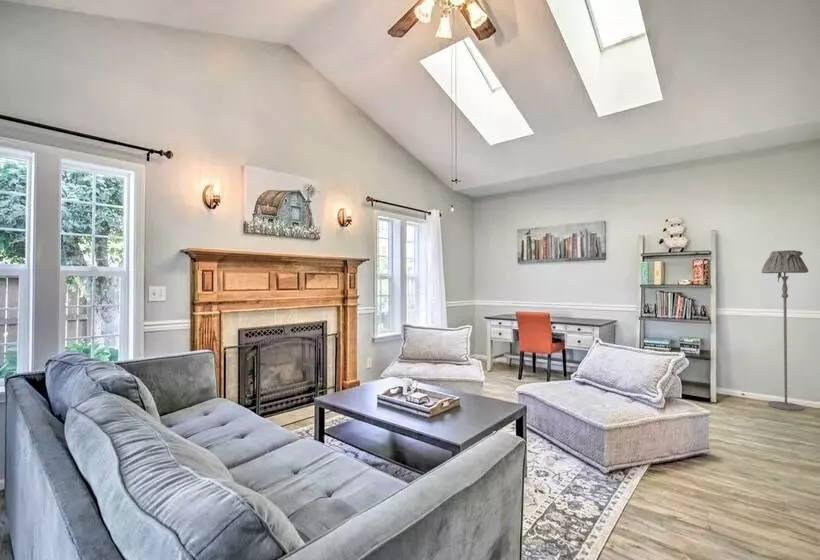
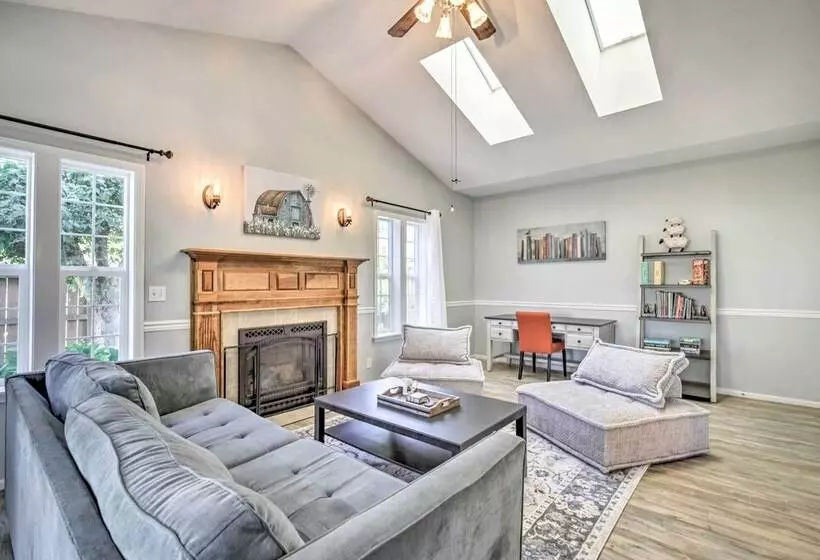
- floor lamp [761,249,809,412]
